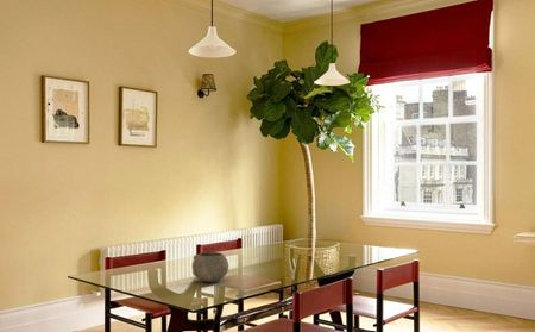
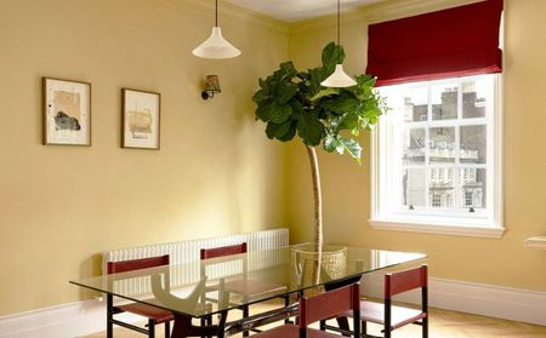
- bowl [191,251,229,283]
